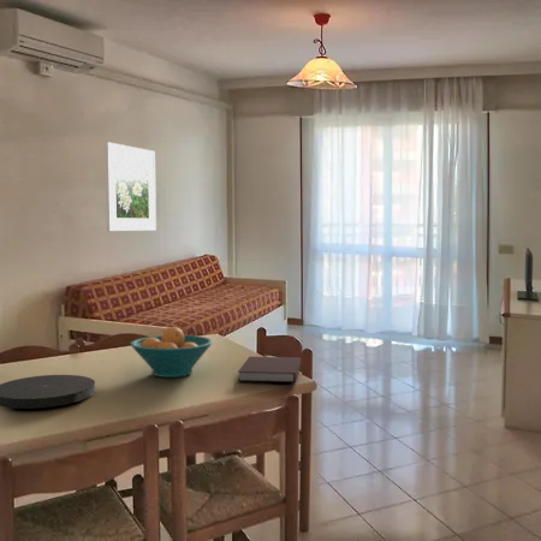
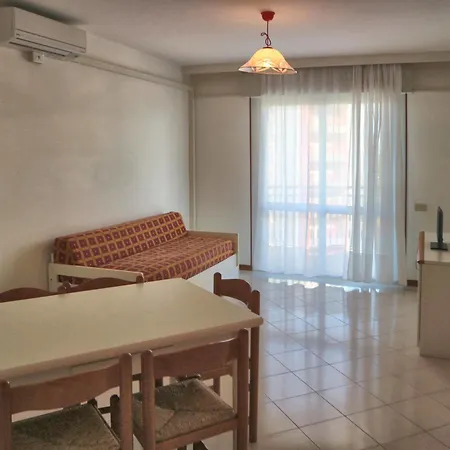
- plate [0,374,96,410]
- notebook [237,356,302,384]
- fruit bowl [130,326,214,379]
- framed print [105,141,157,232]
